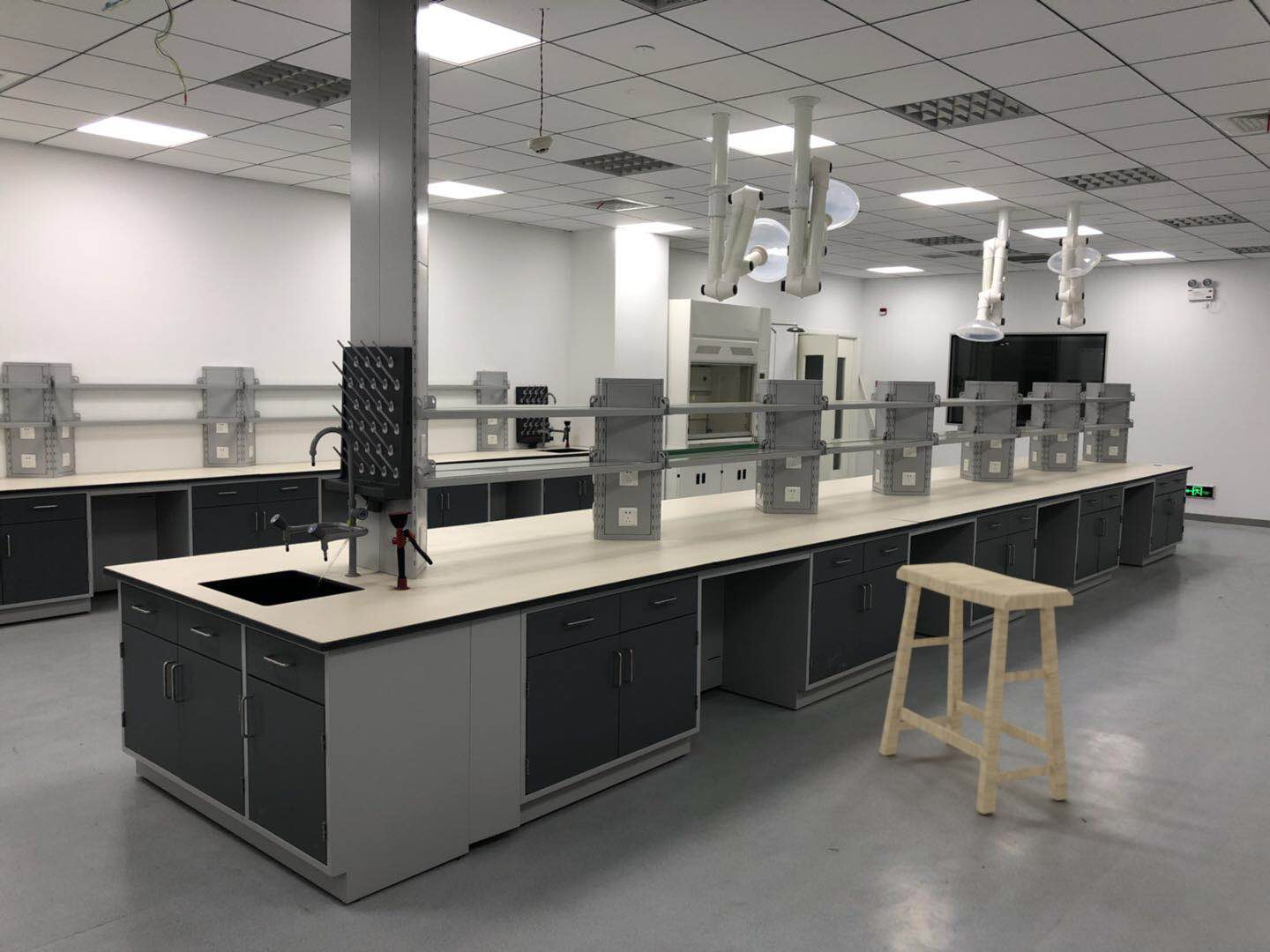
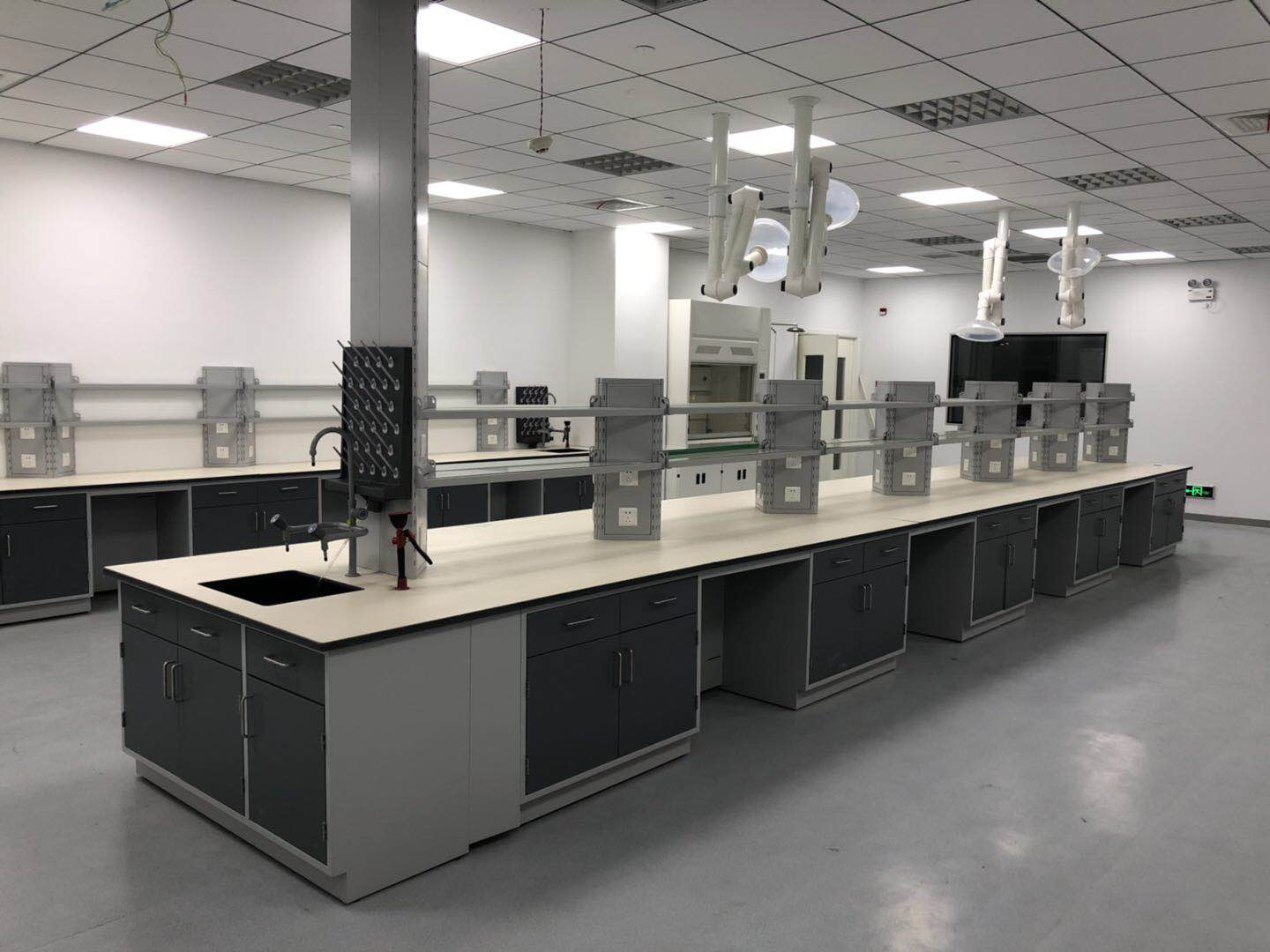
- stool [878,562,1074,815]
